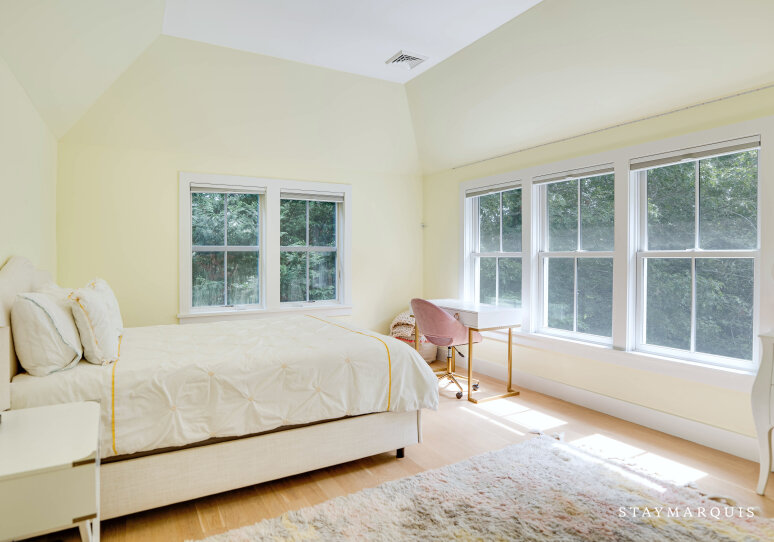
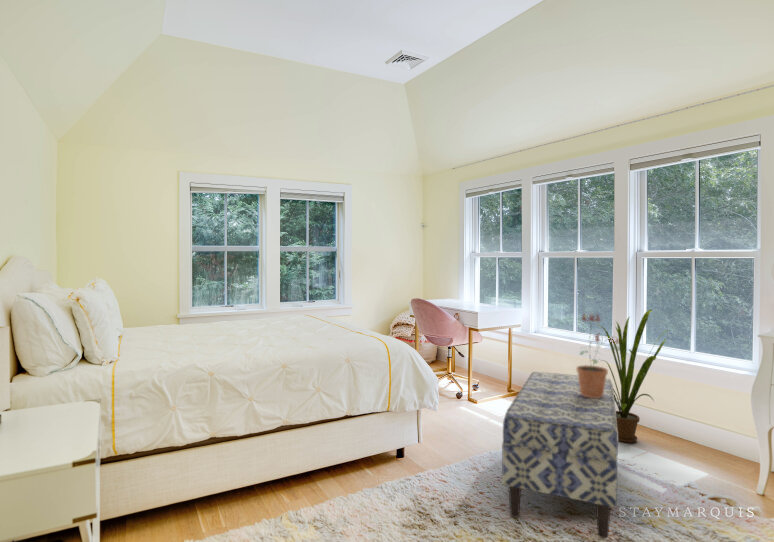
+ bench [501,371,619,539]
+ potted plant [576,312,619,398]
+ house plant [596,308,670,444]
